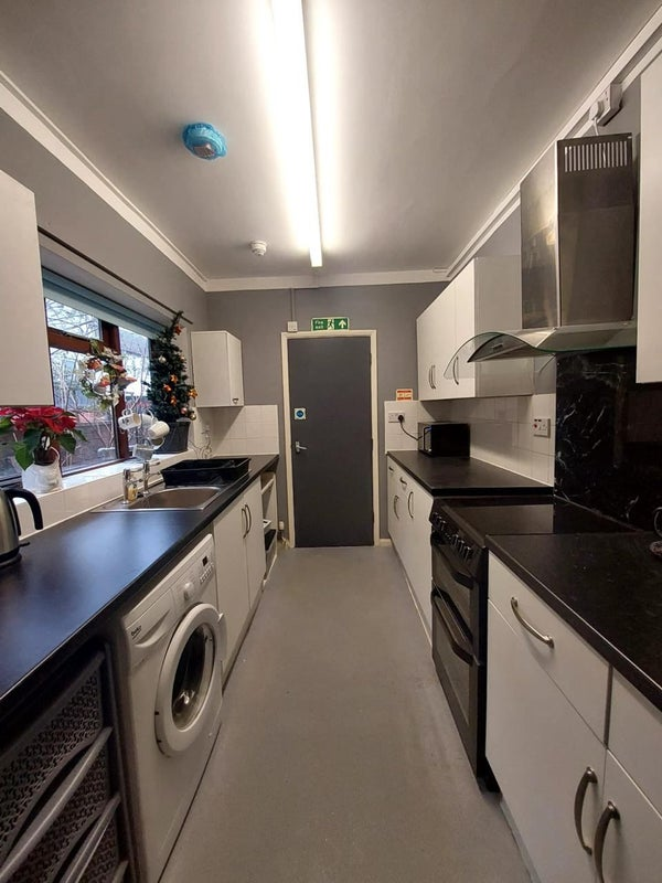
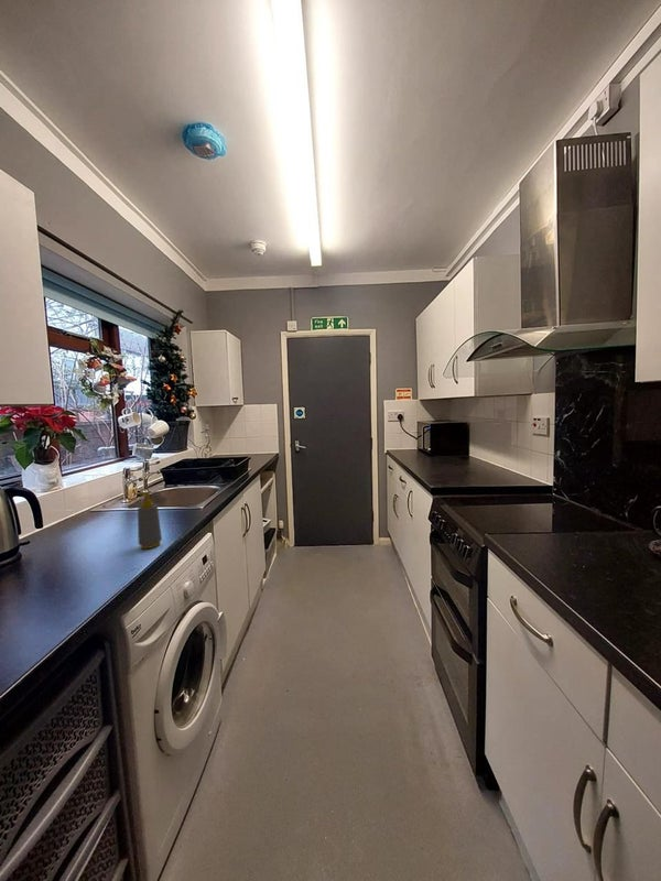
+ soap bottle [133,490,163,550]
